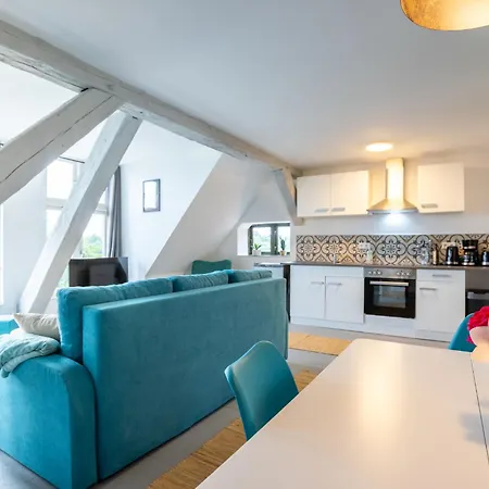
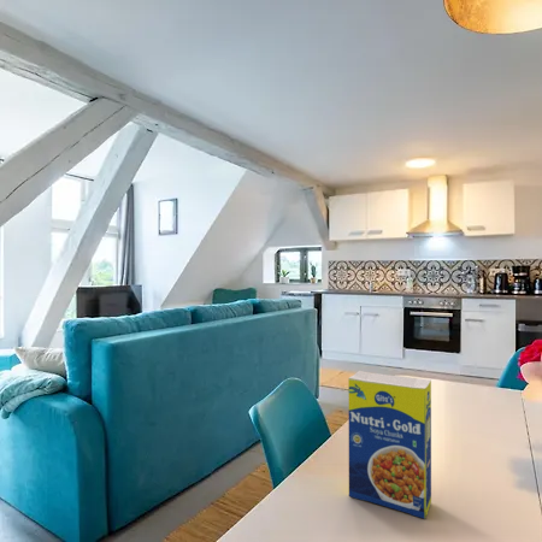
+ legume [347,370,432,520]
